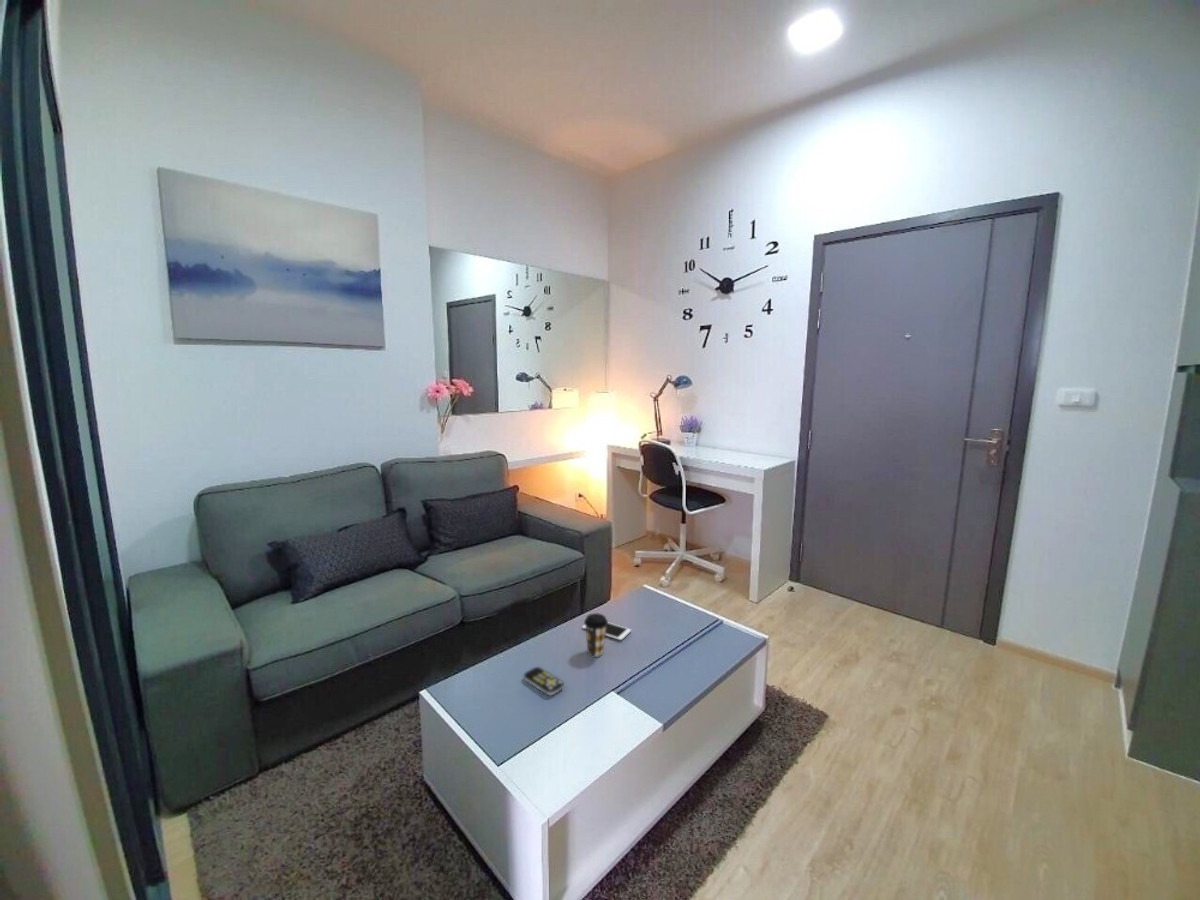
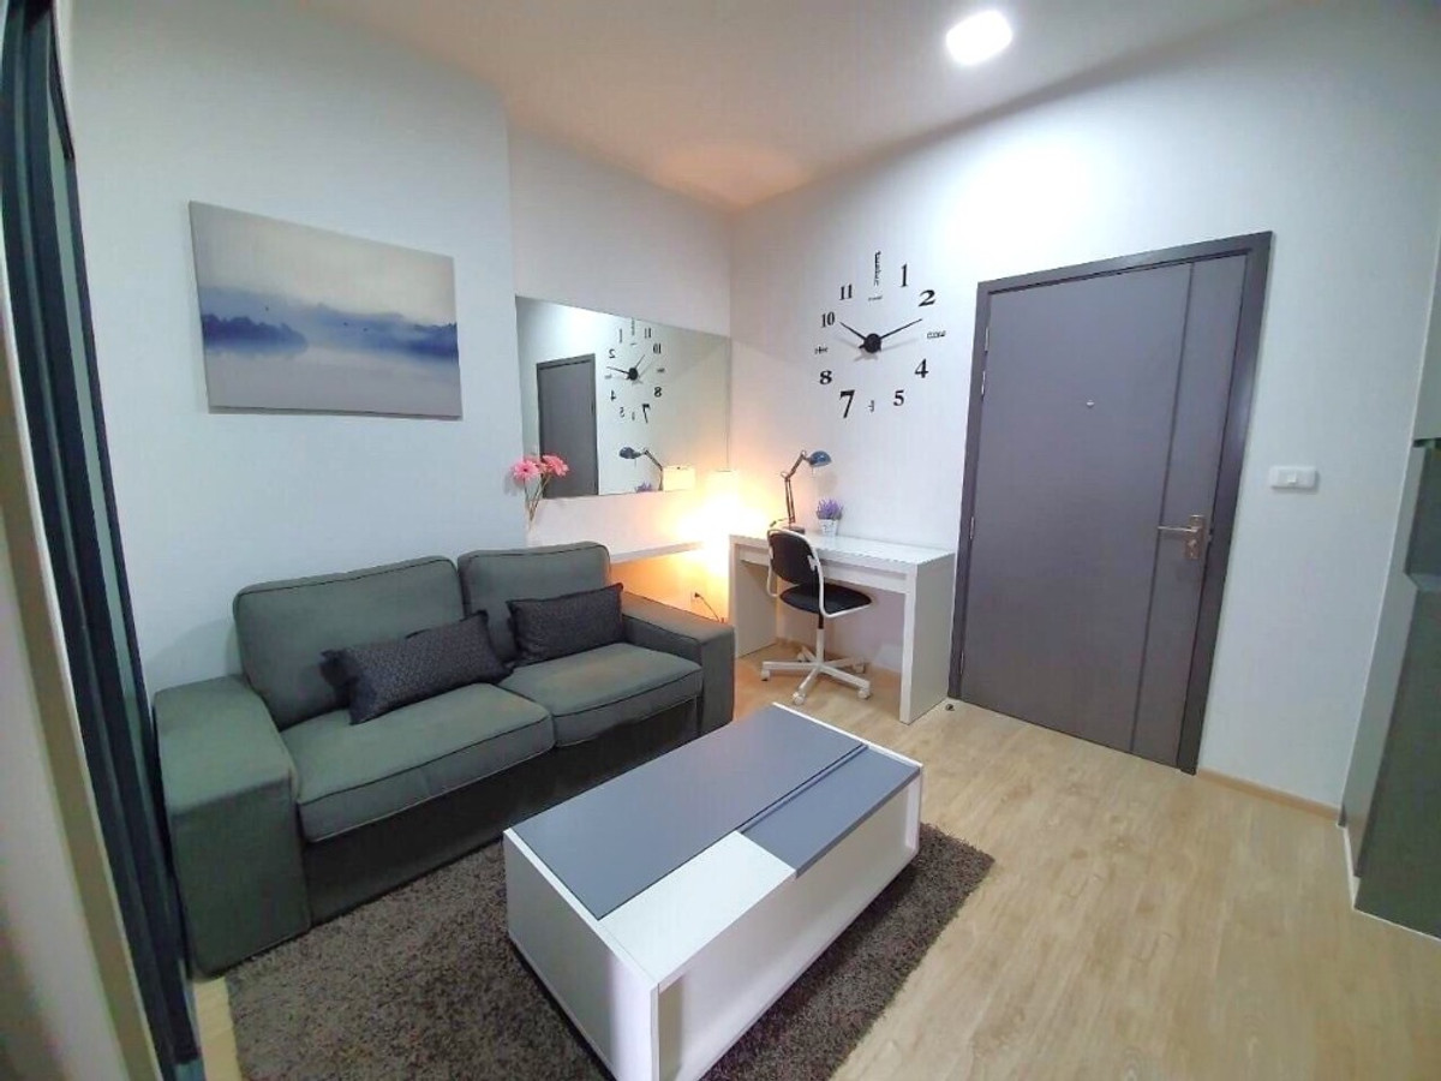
- coffee cup [583,612,609,658]
- cell phone [581,622,632,641]
- remote control [523,666,565,696]
